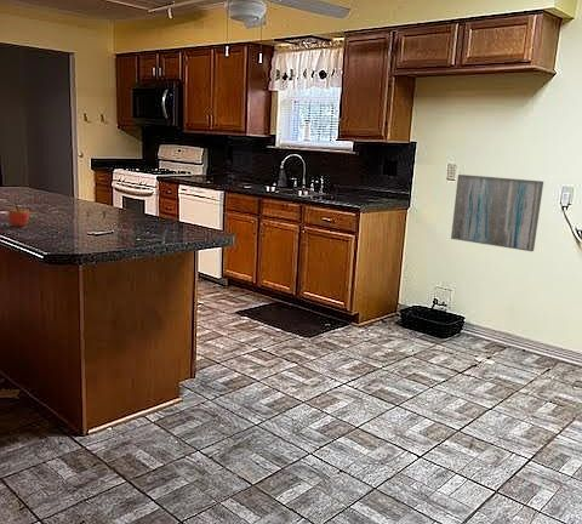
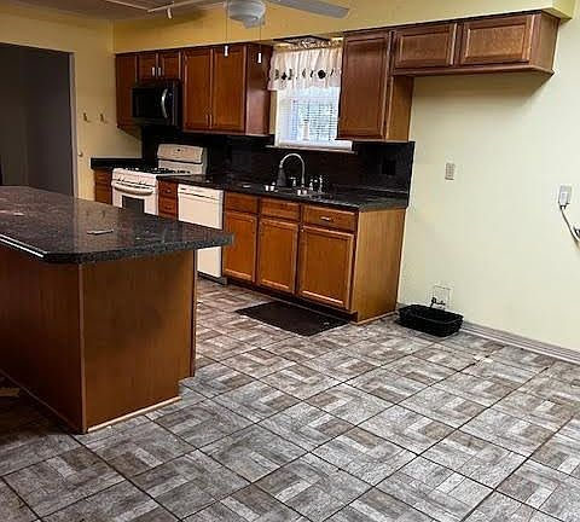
- apple [7,201,30,228]
- wall art [450,173,544,252]
